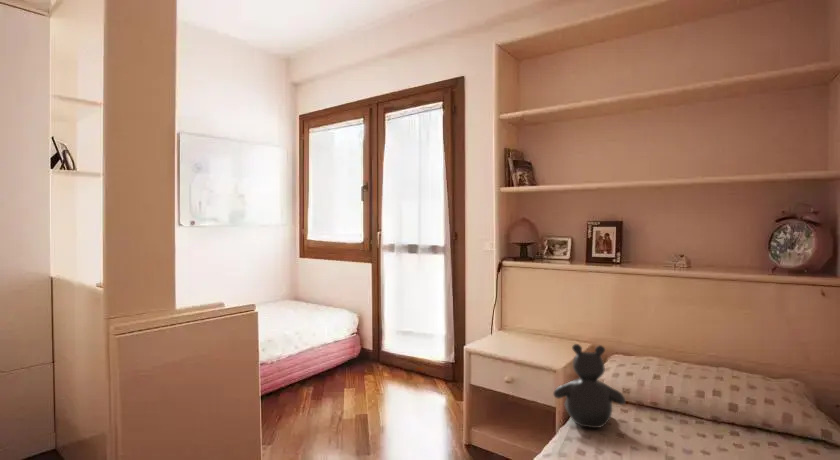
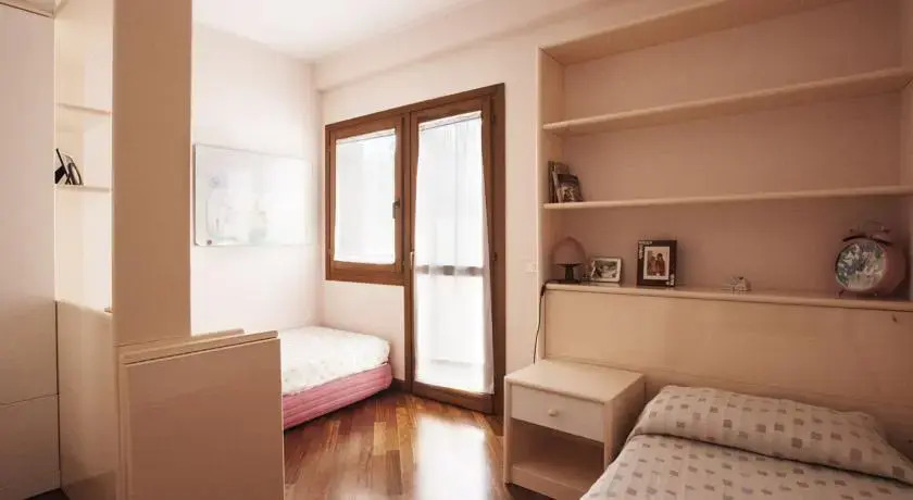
- stuffed animal [552,343,627,429]
